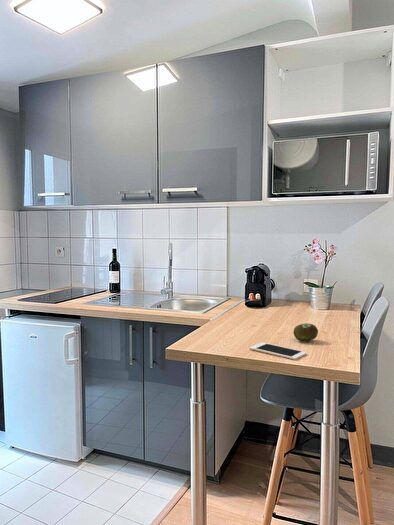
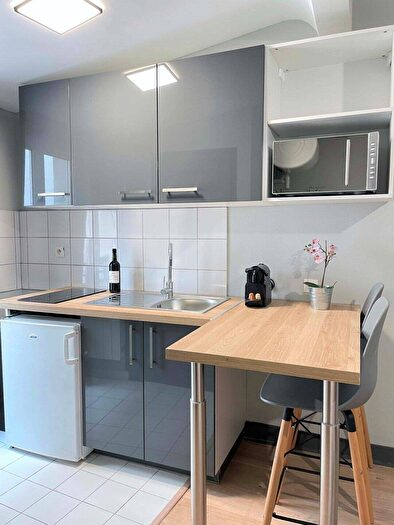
- cell phone [249,342,307,361]
- fruit [292,322,319,342]
